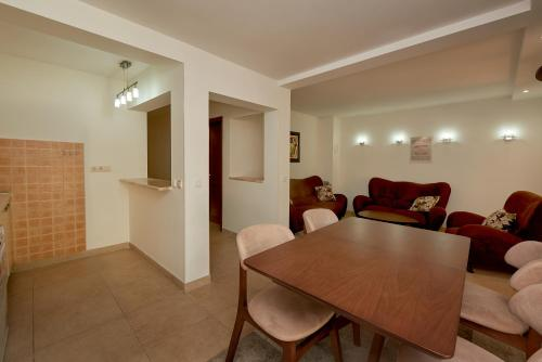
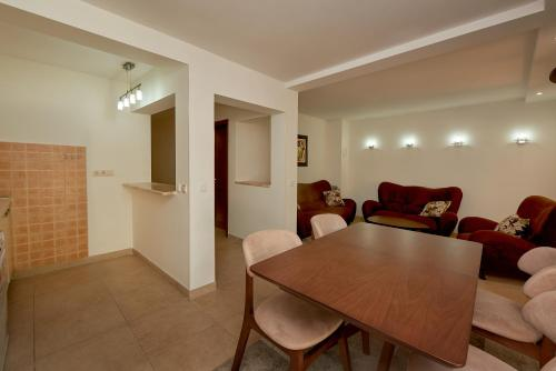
- wall art [409,135,435,164]
